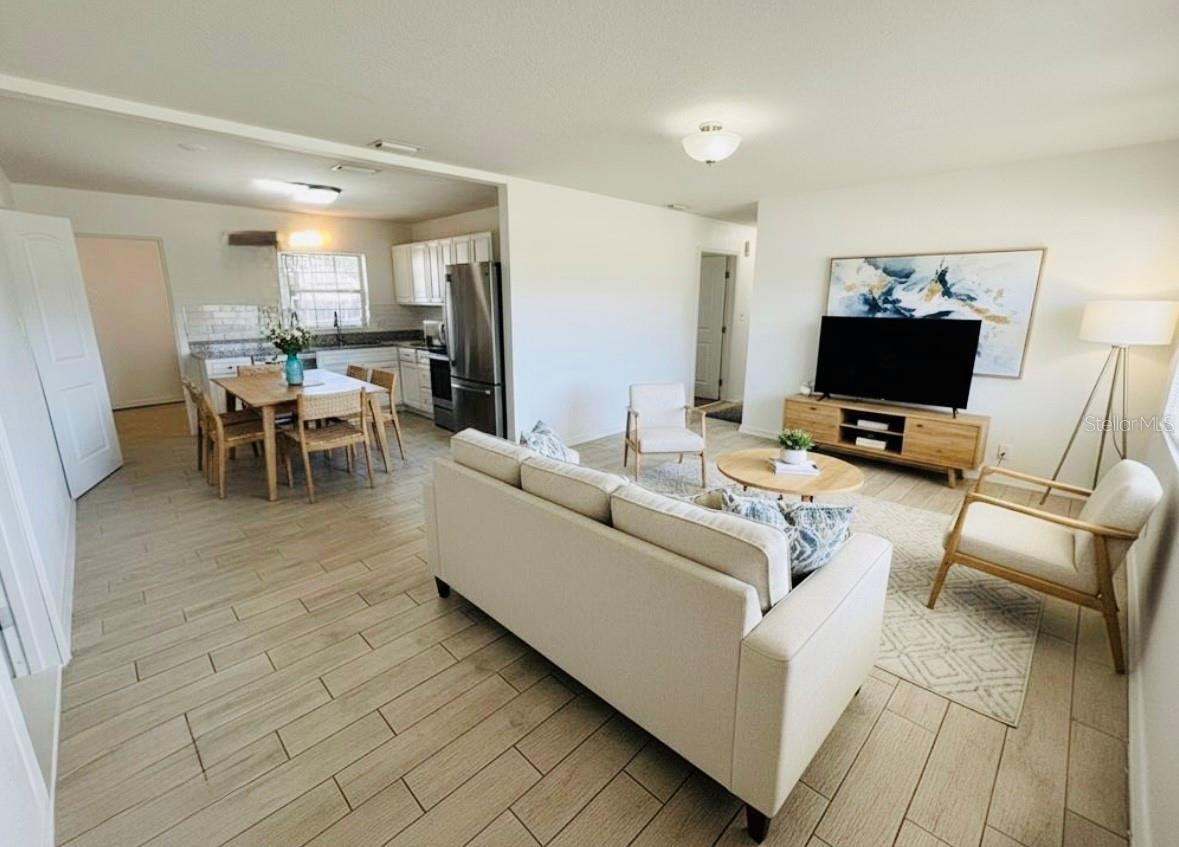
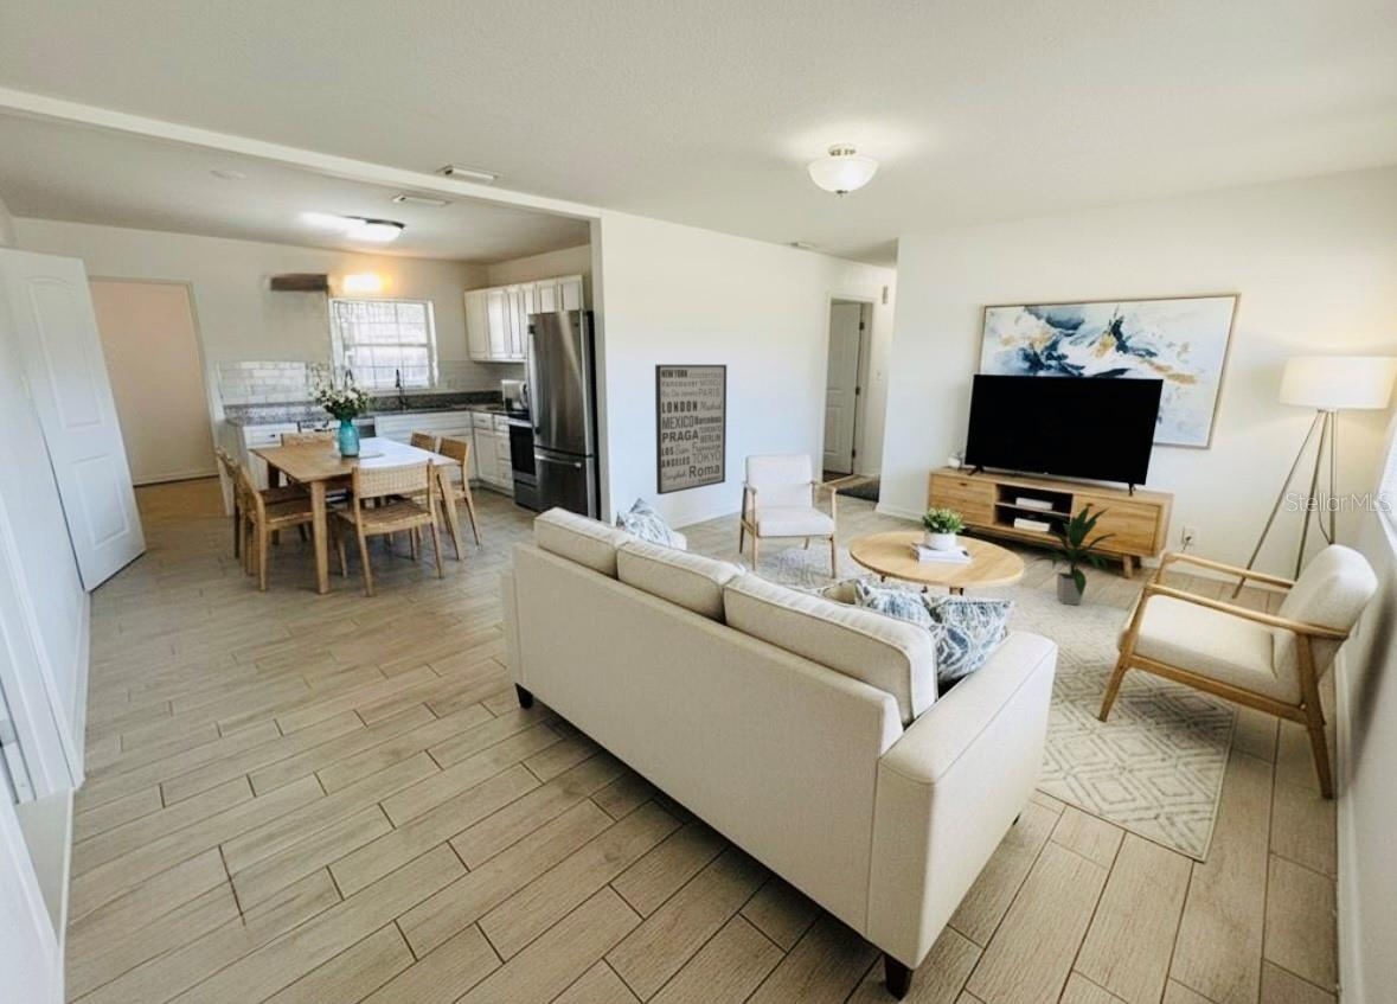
+ wall art [654,364,728,495]
+ indoor plant [1027,503,1117,606]
